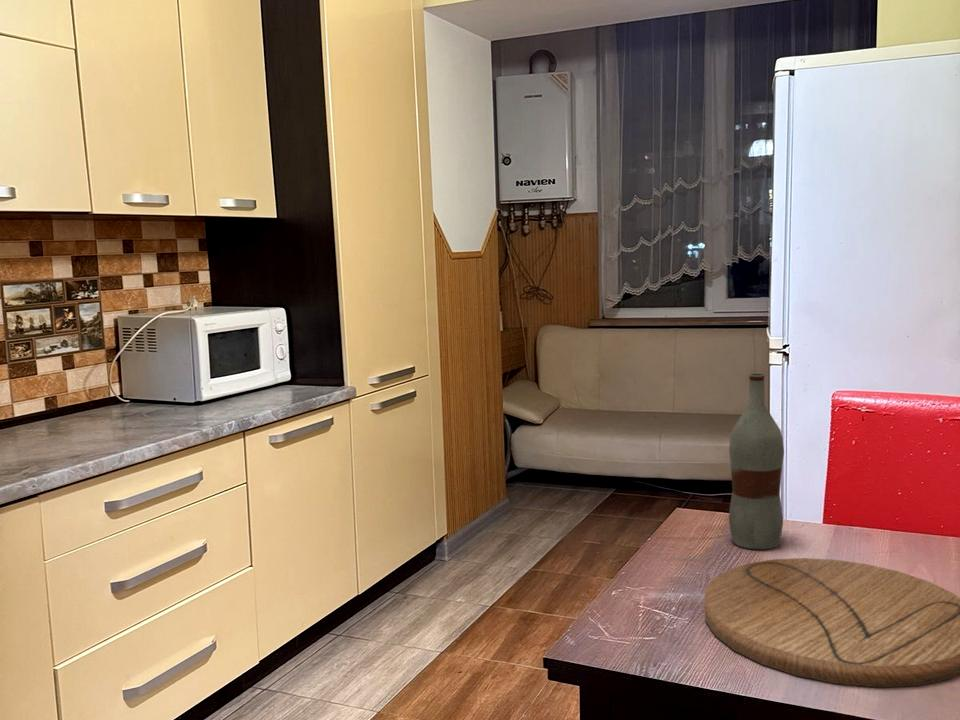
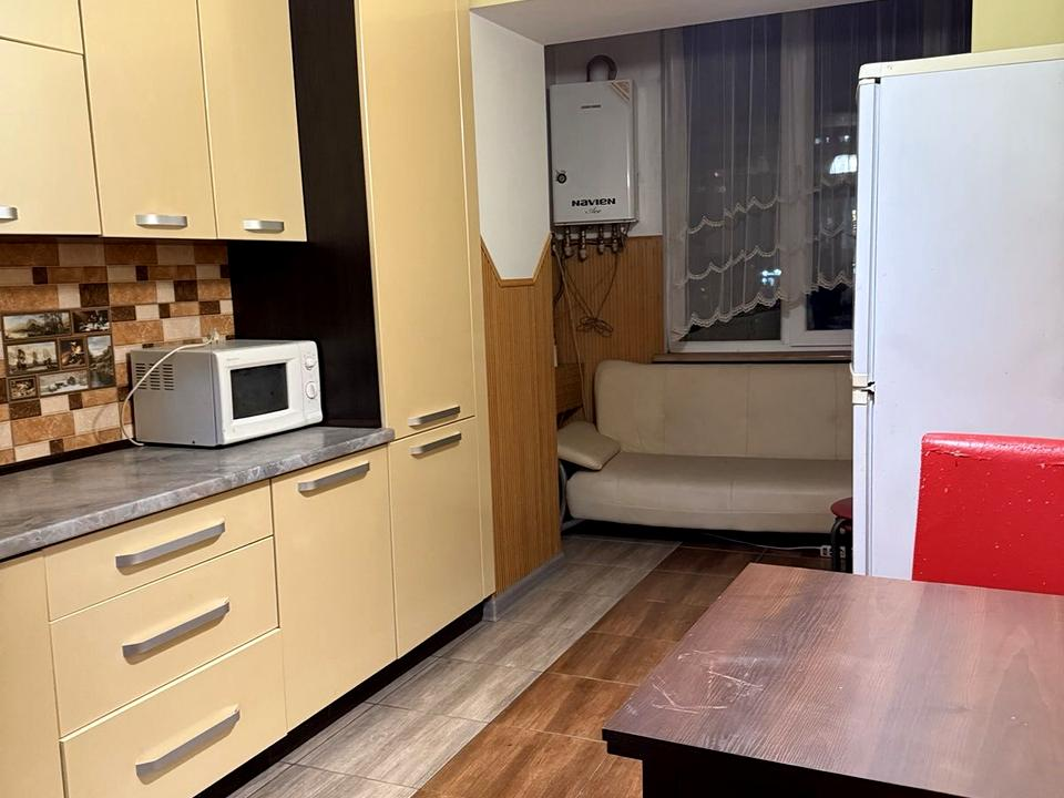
- bottle [728,372,785,550]
- cutting board [704,557,960,688]
